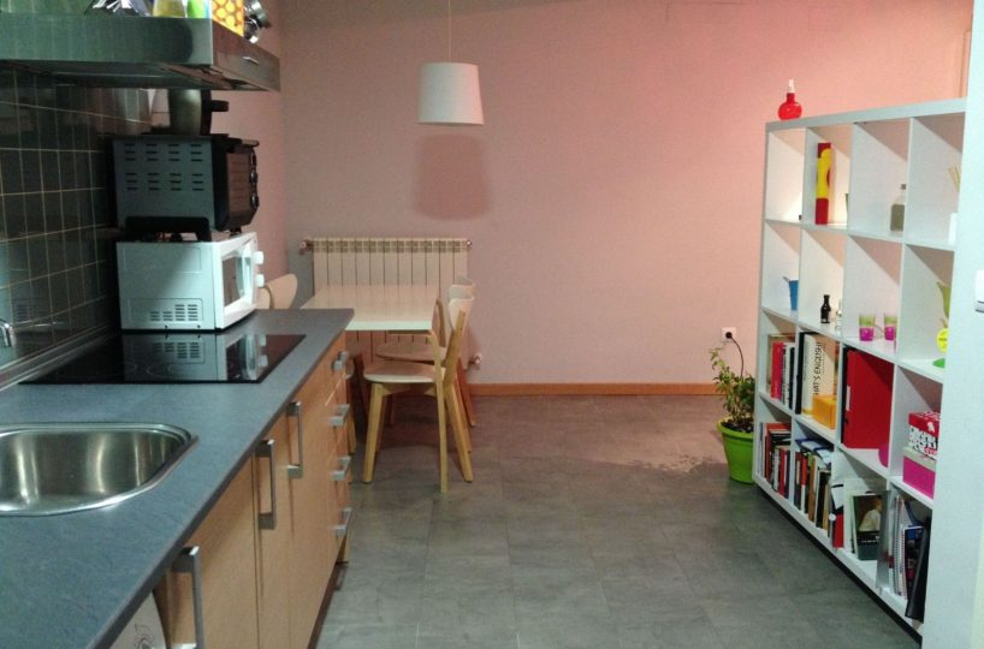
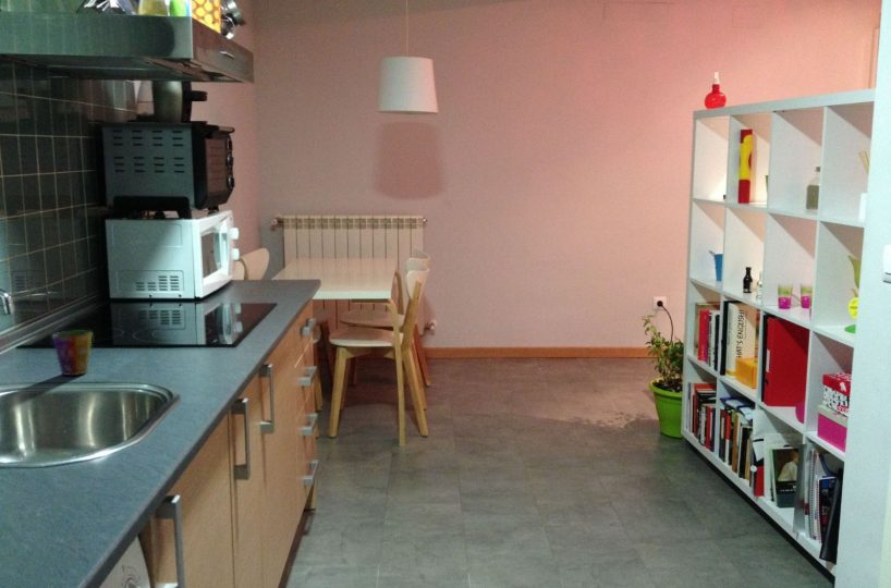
+ cup [51,330,93,377]
